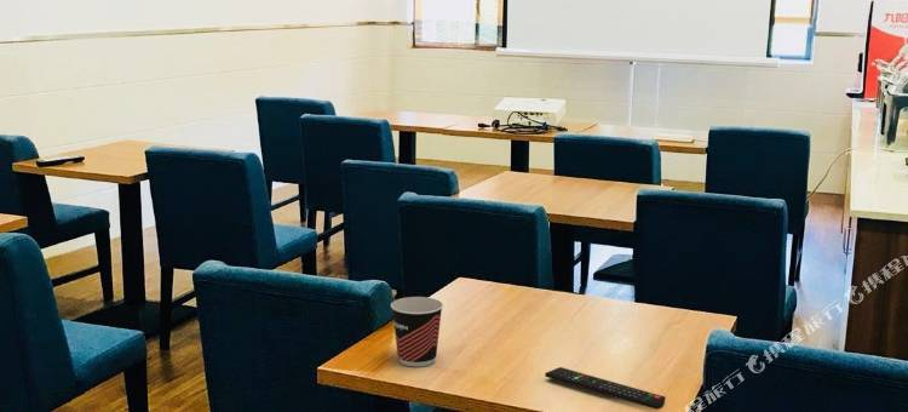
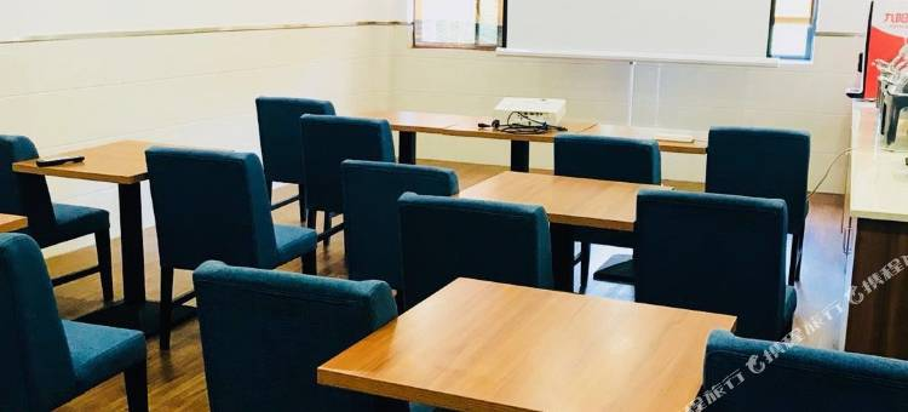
- cup [390,296,444,367]
- remote control [544,366,667,411]
